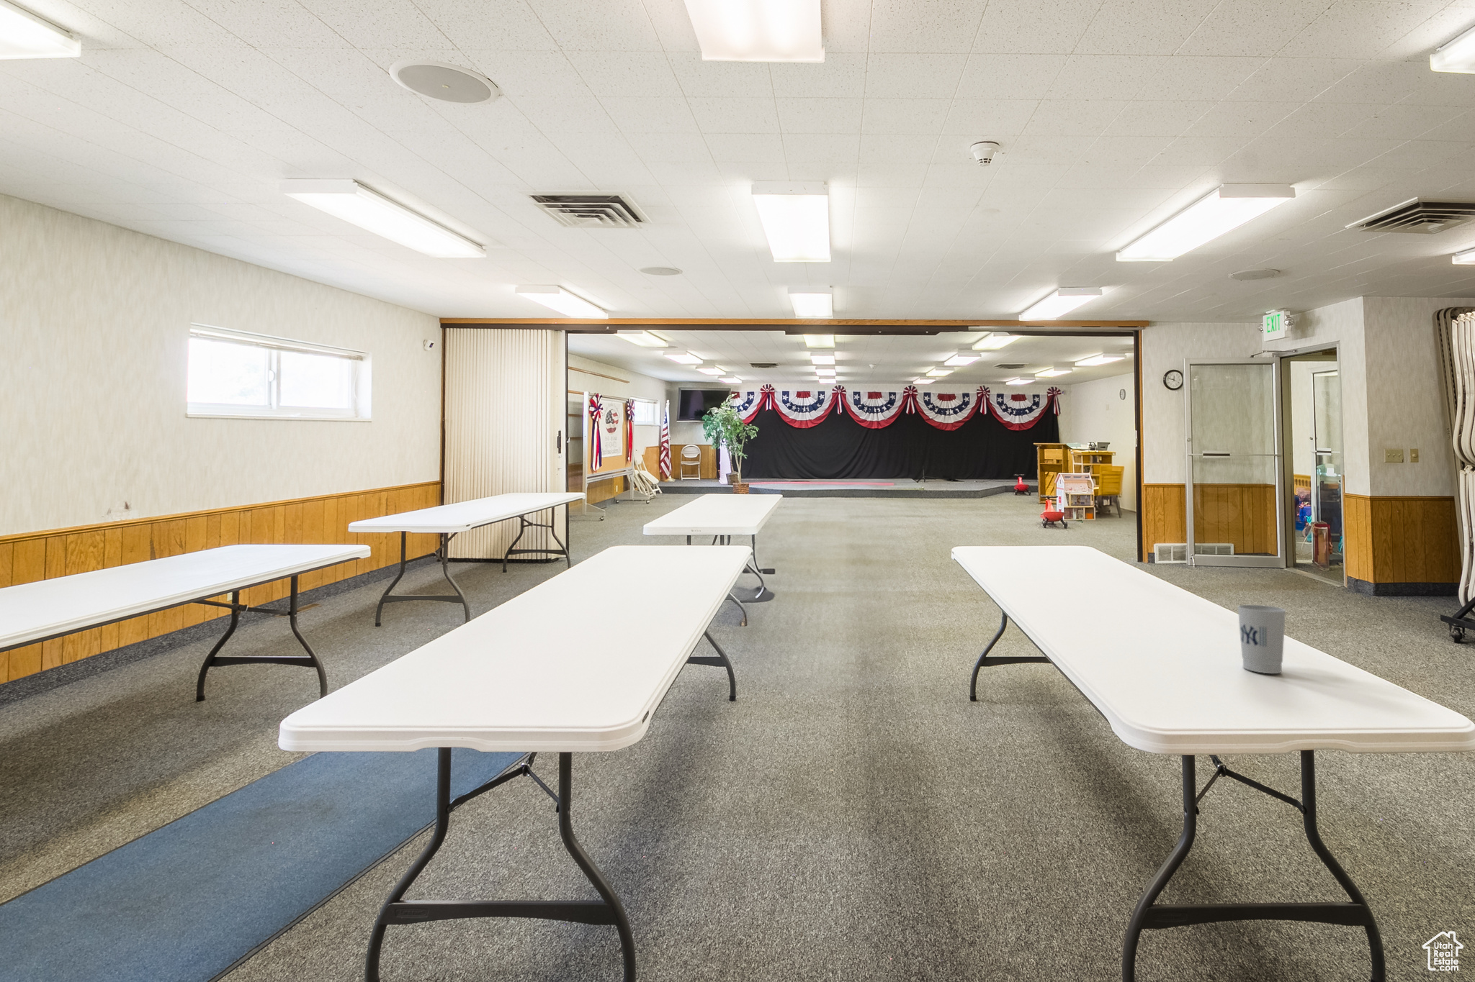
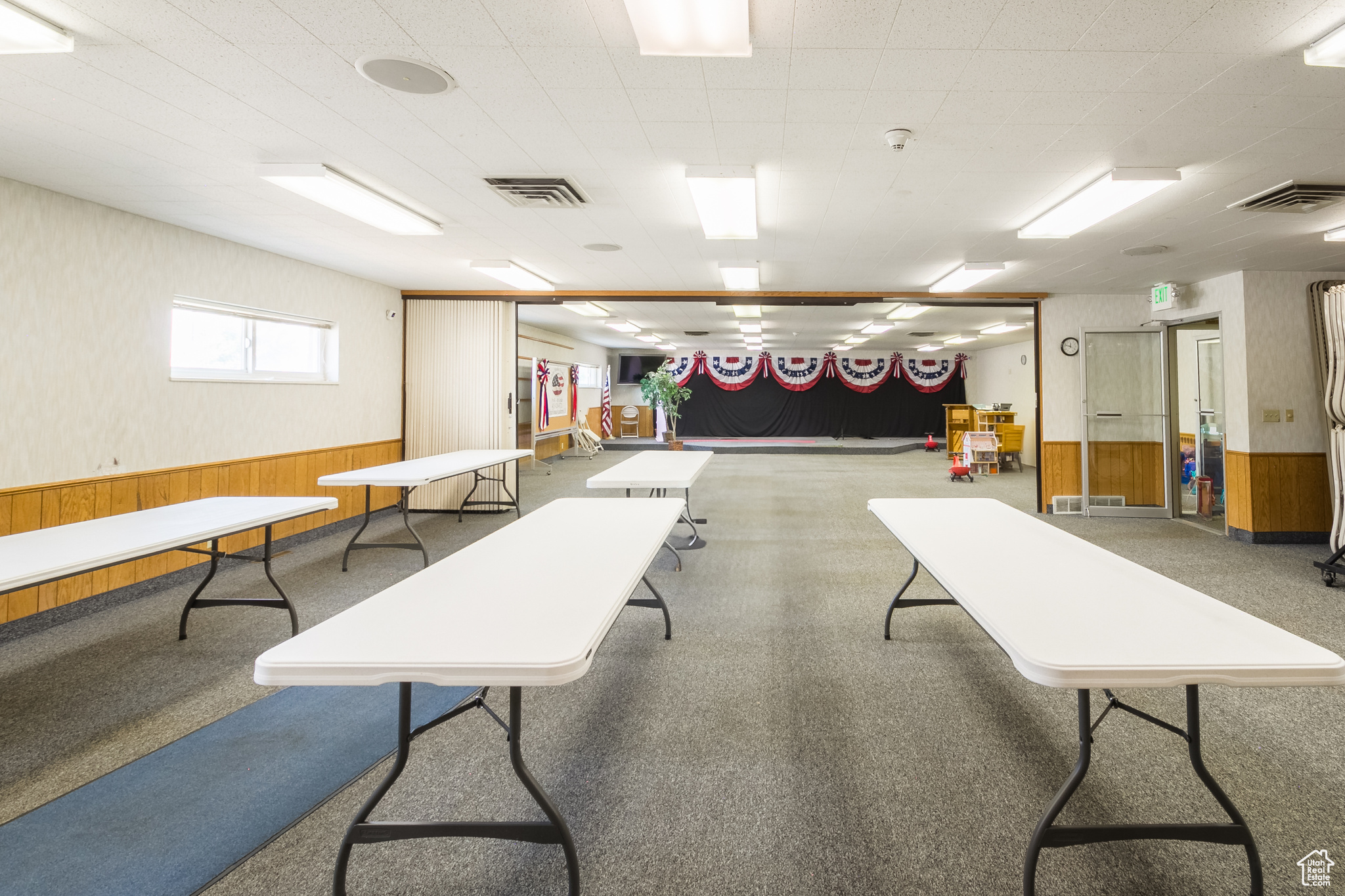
- cup [1237,604,1286,674]
